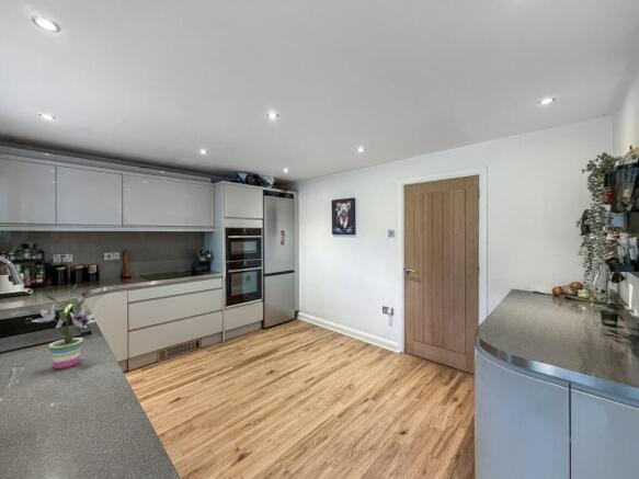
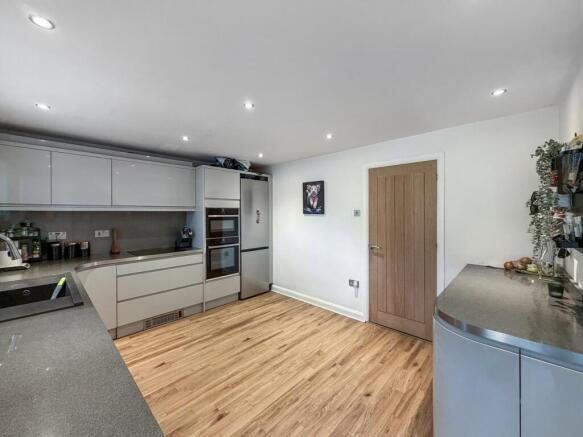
- potted plant [31,283,96,369]
